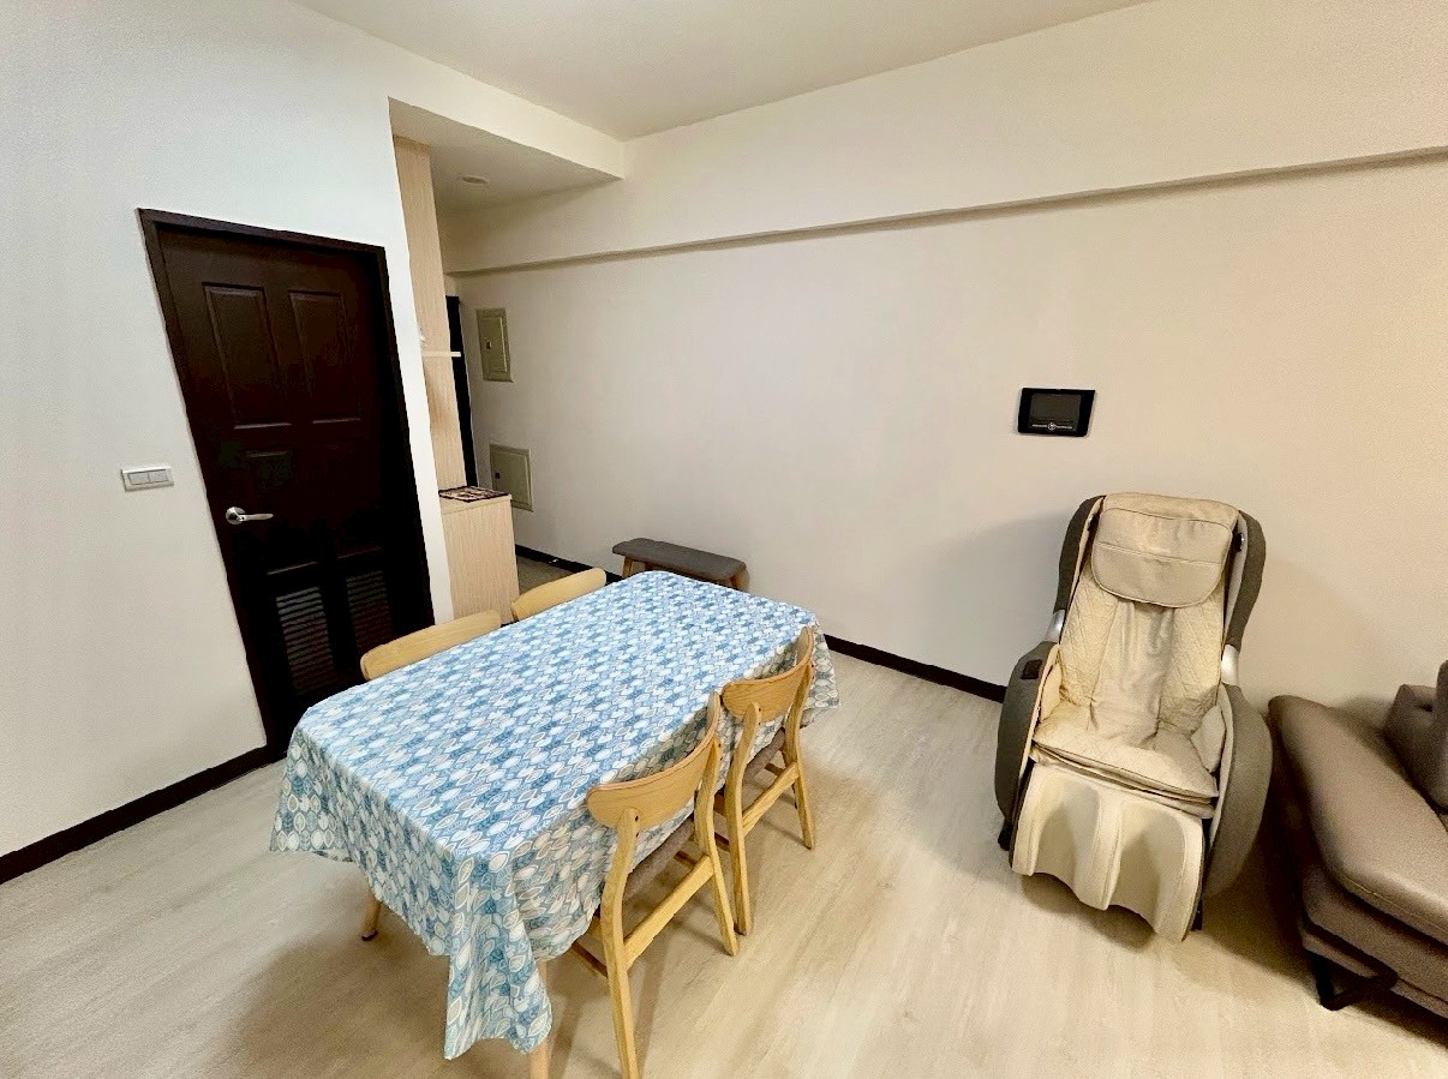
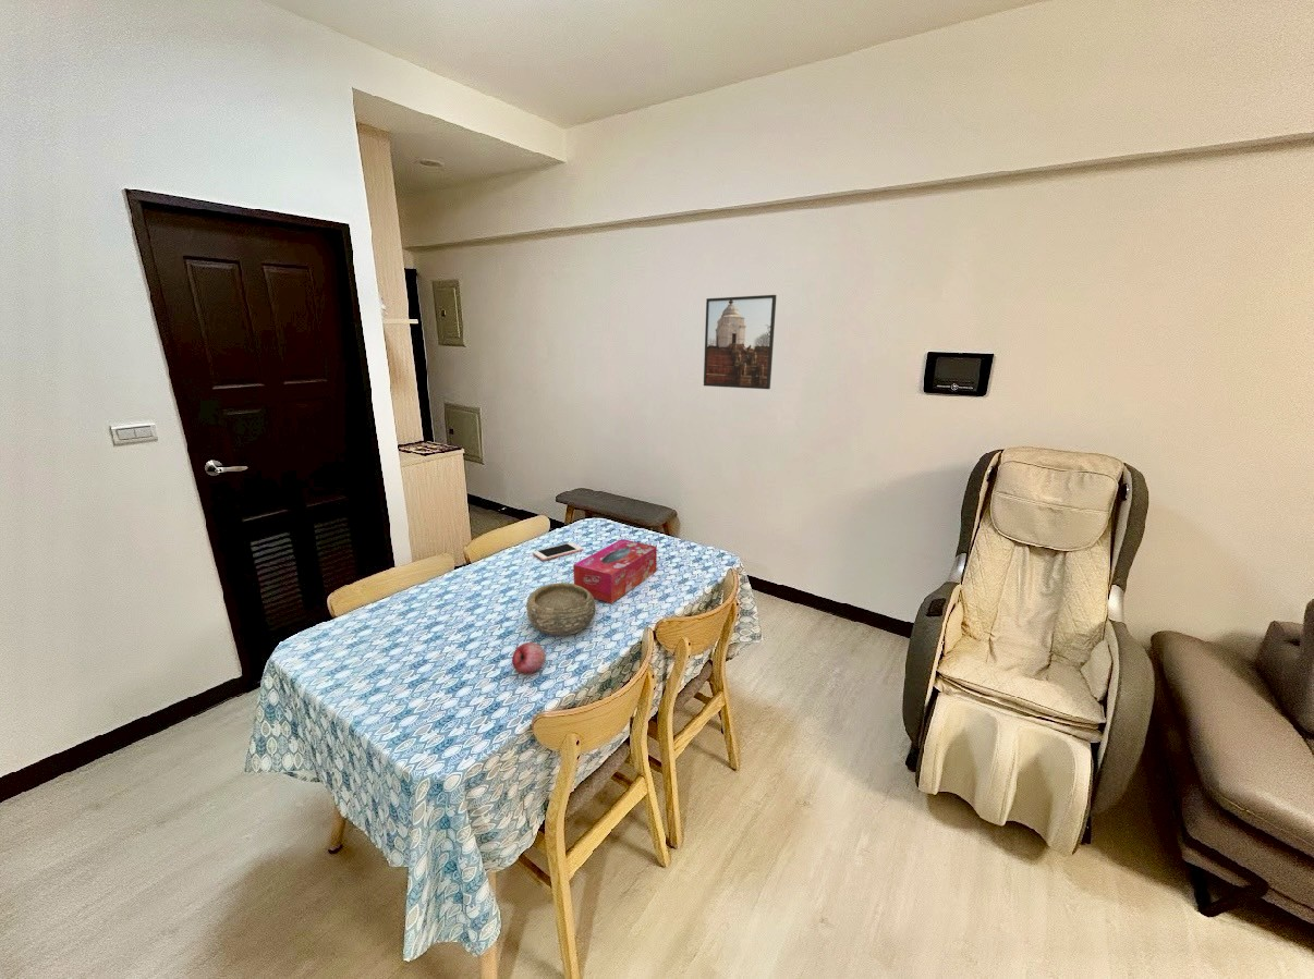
+ tissue box [572,538,658,604]
+ fruit [511,641,547,675]
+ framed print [703,294,778,390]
+ bowl [525,582,596,636]
+ cell phone [532,541,584,561]
